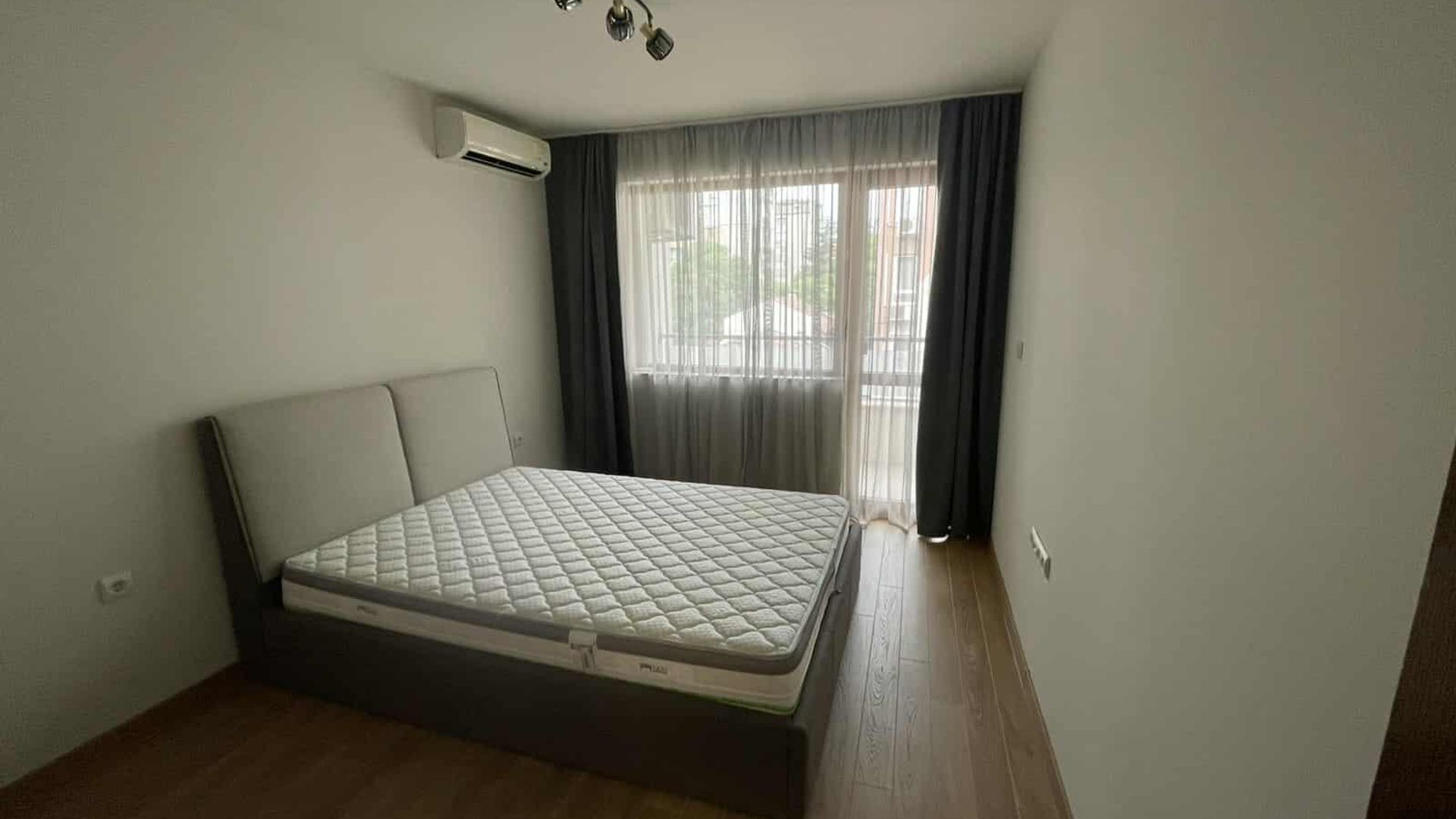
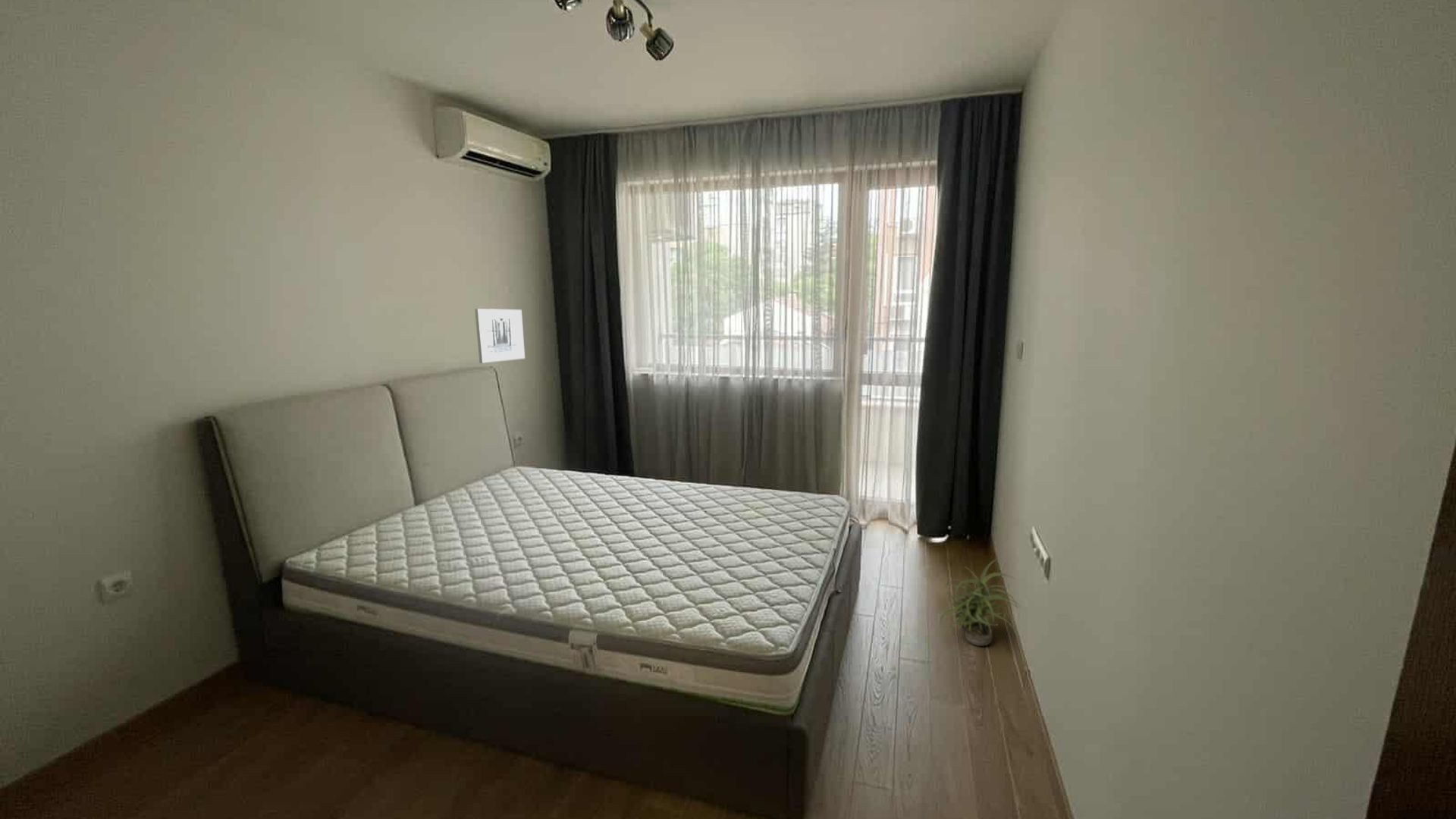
+ potted plant [939,559,1021,647]
+ wall art [474,308,526,364]
